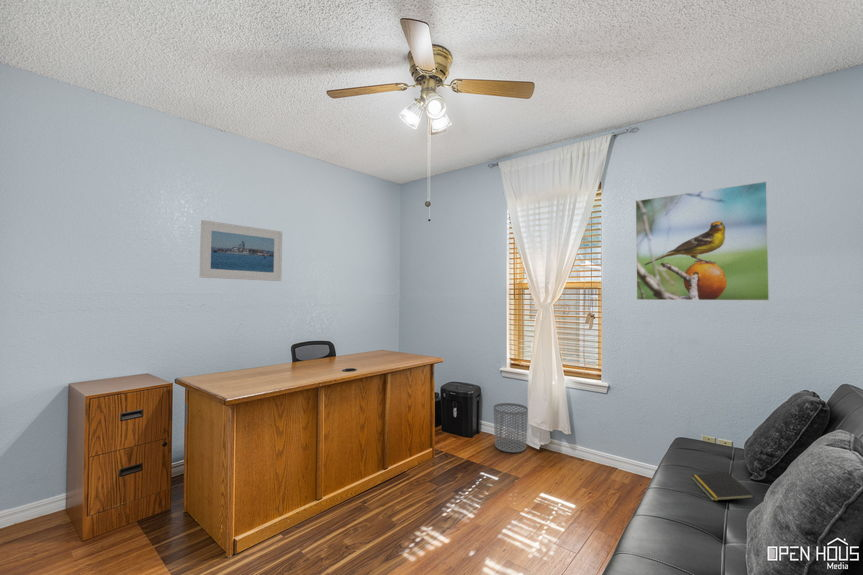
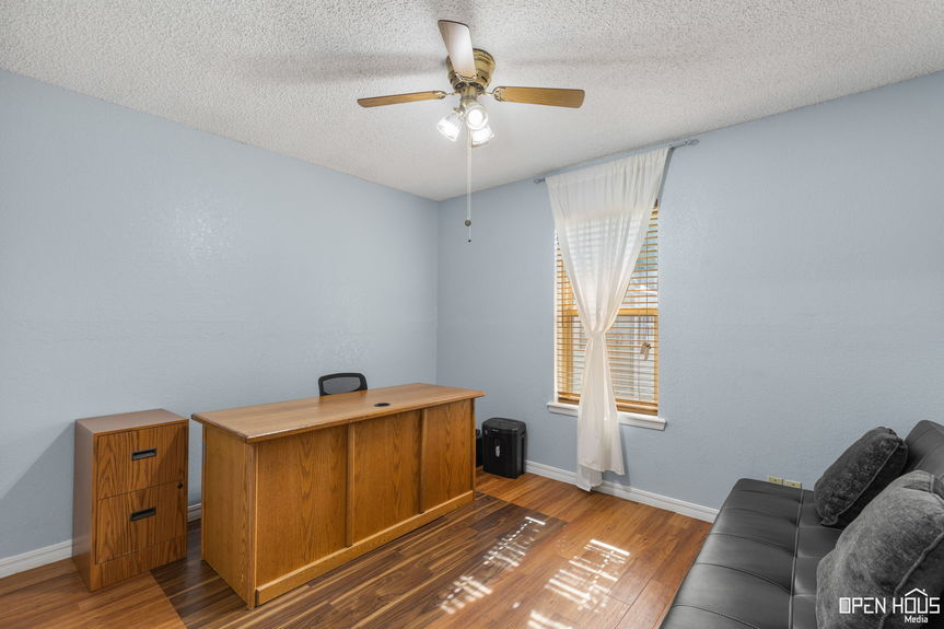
- waste bin [493,402,529,453]
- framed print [199,219,283,282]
- notepad [690,471,755,502]
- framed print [634,180,770,302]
